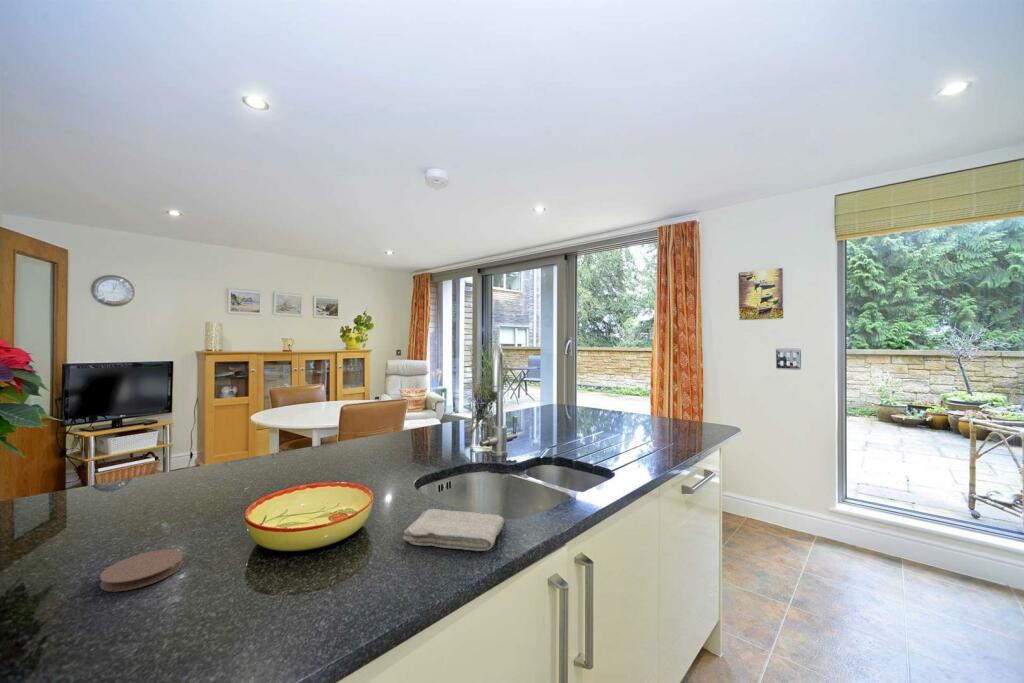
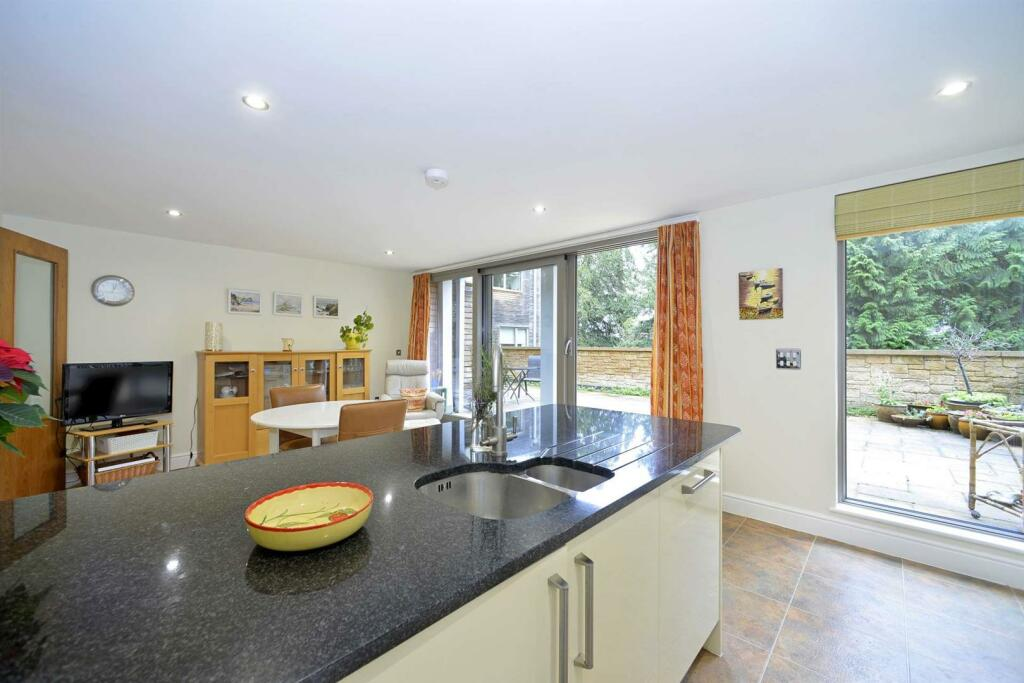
- washcloth [402,508,505,552]
- coaster [99,548,184,592]
